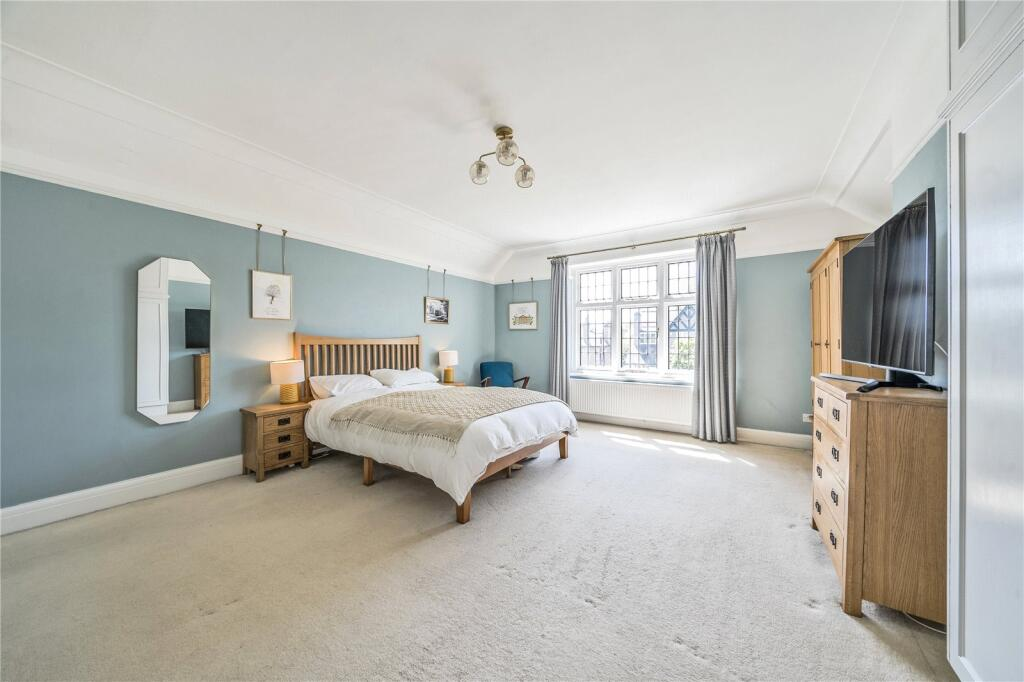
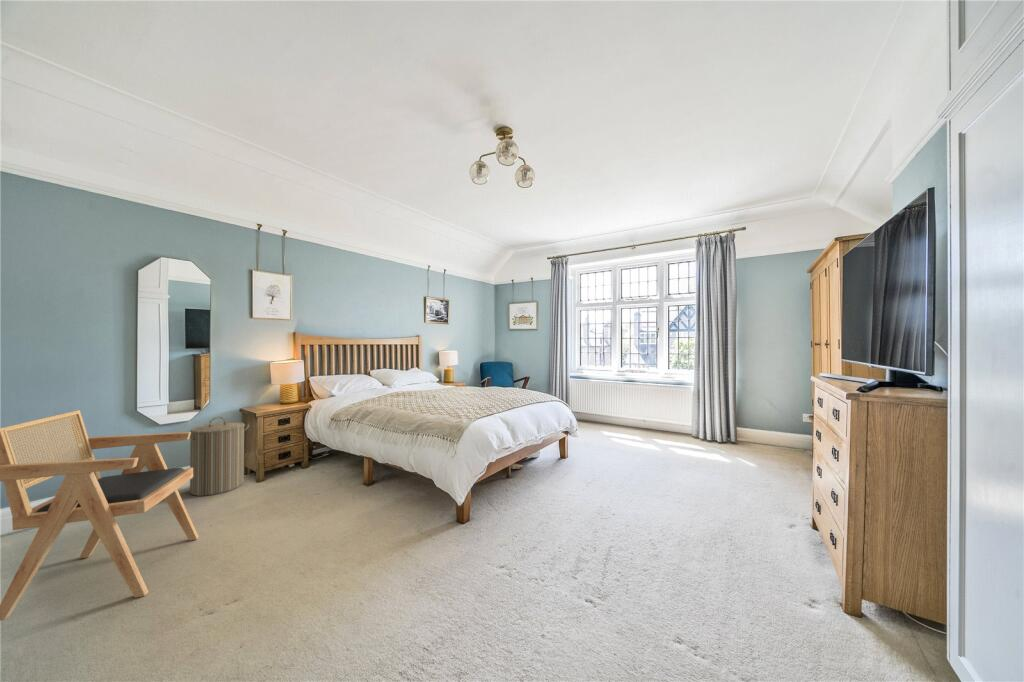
+ laundry hamper [189,416,250,497]
+ armchair [0,409,200,621]
